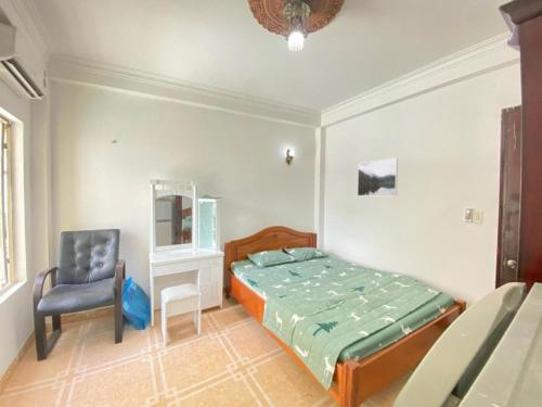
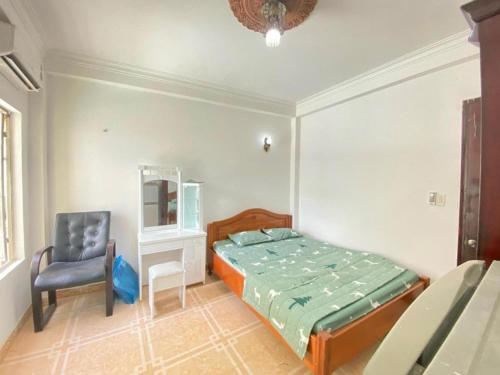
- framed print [357,156,399,196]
